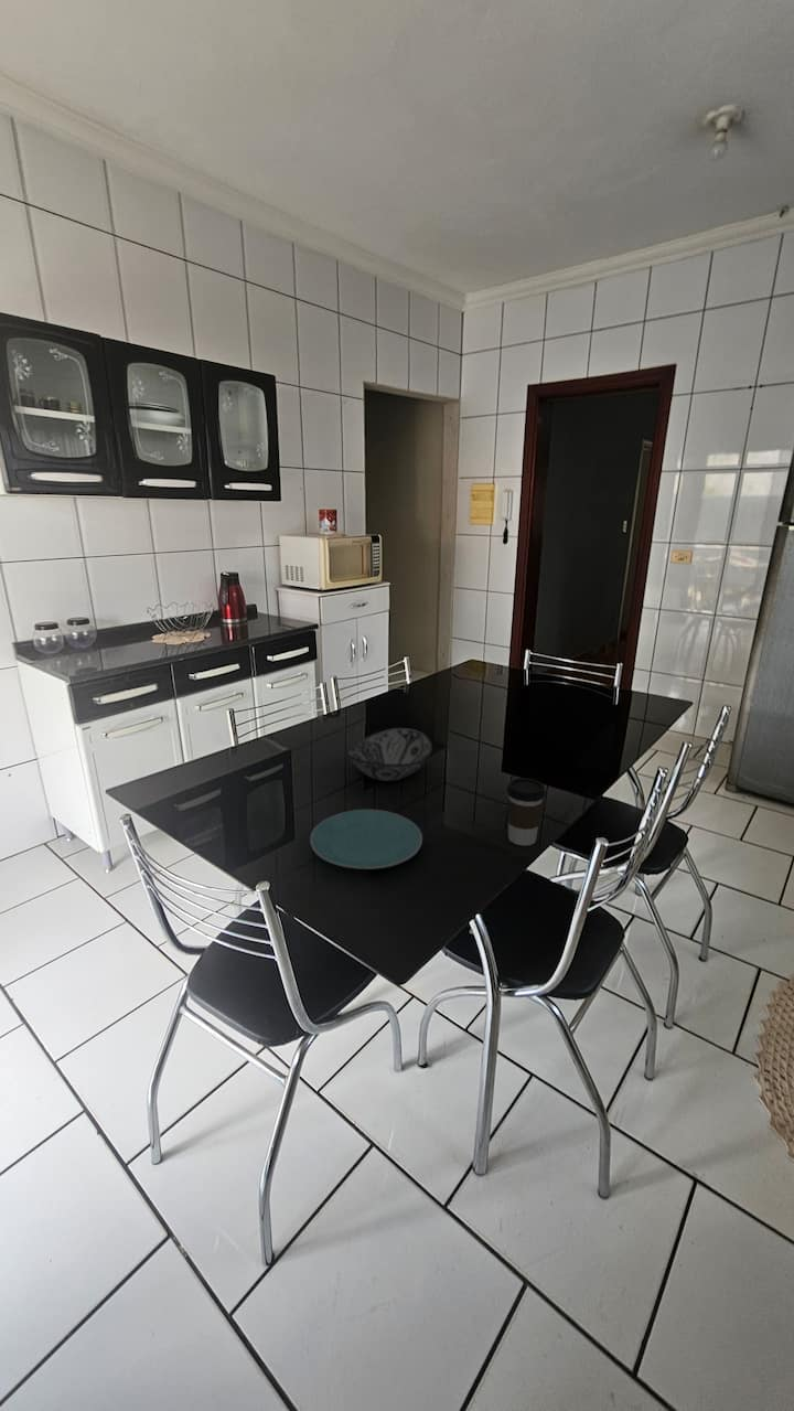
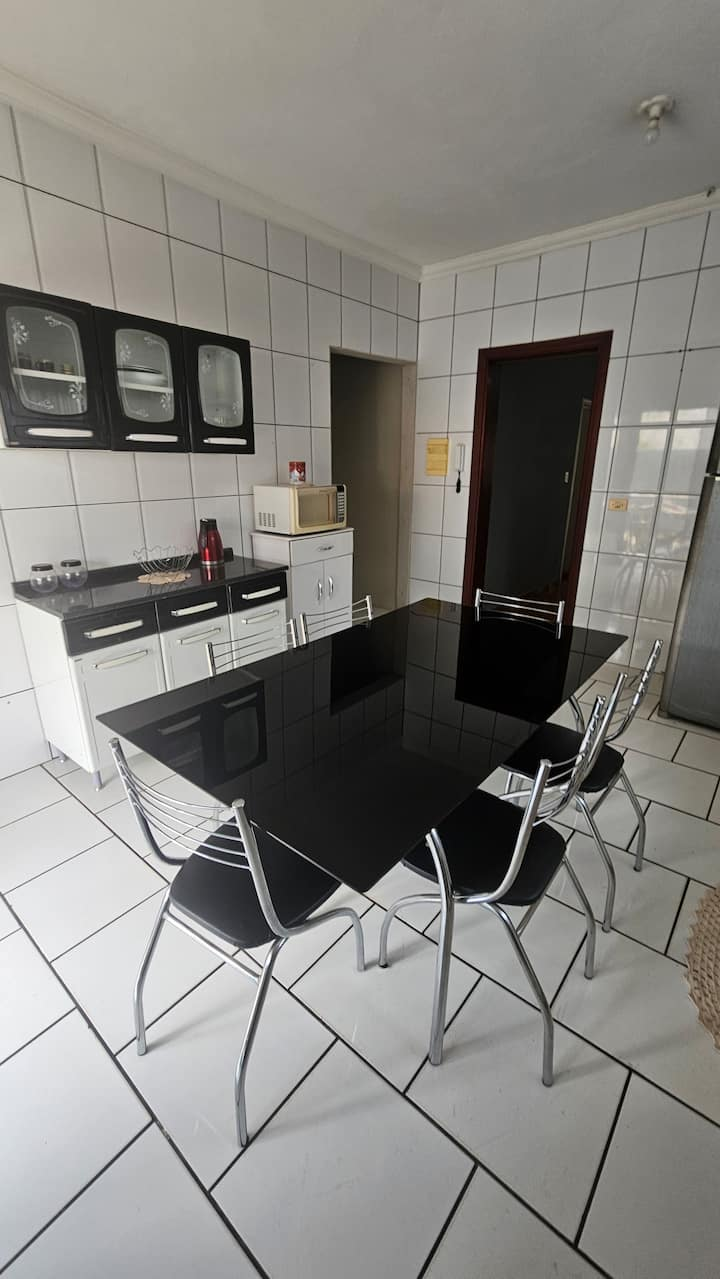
- decorative bowl [345,727,433,782]
- coffee cup [505,777,546,846]
- plate [309,809,423,870]
